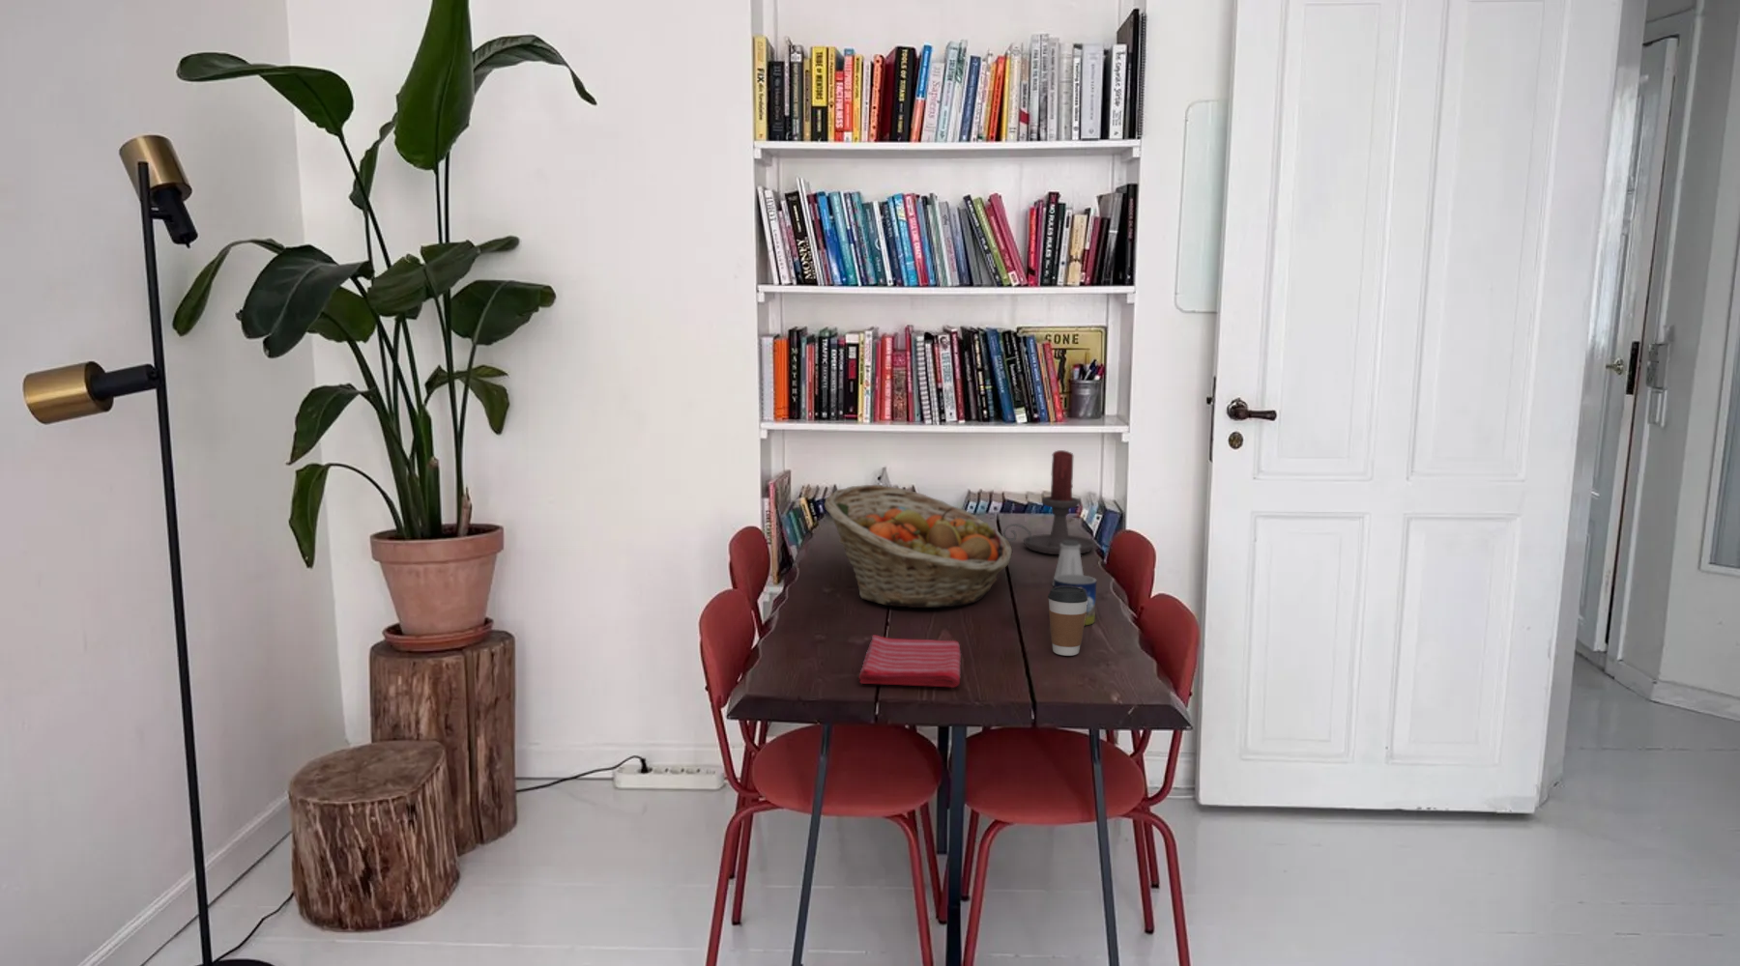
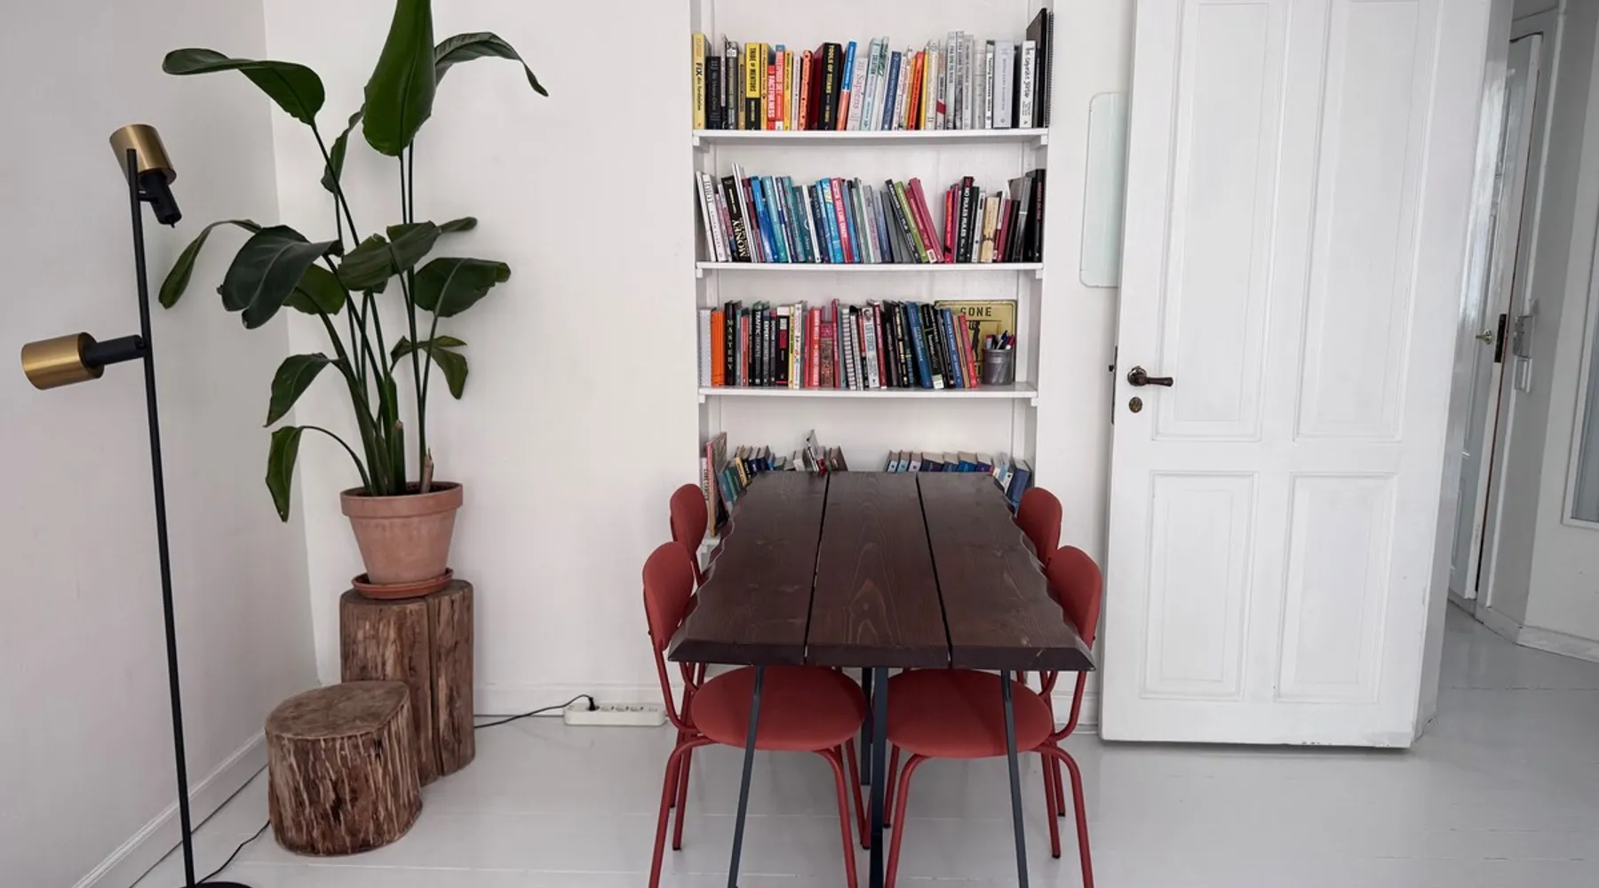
- fruit basket [824,484,1013,609]
- candle holder [1001,450,1096,556]
- dish towel [858,634,962,689]
- saltshaker [1052,540,1084,588]
- coffee cup [1047,586,1089,657]
- mug [1053,575,1097,626]
